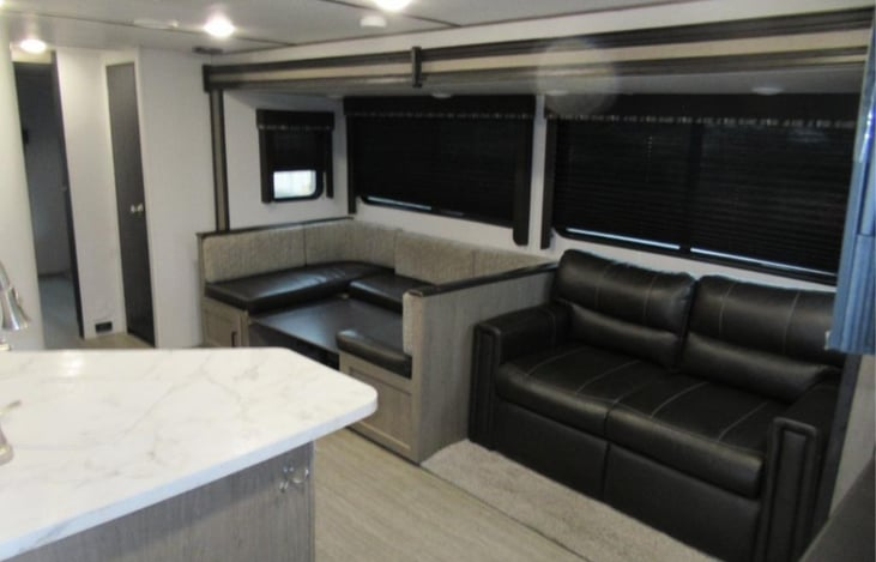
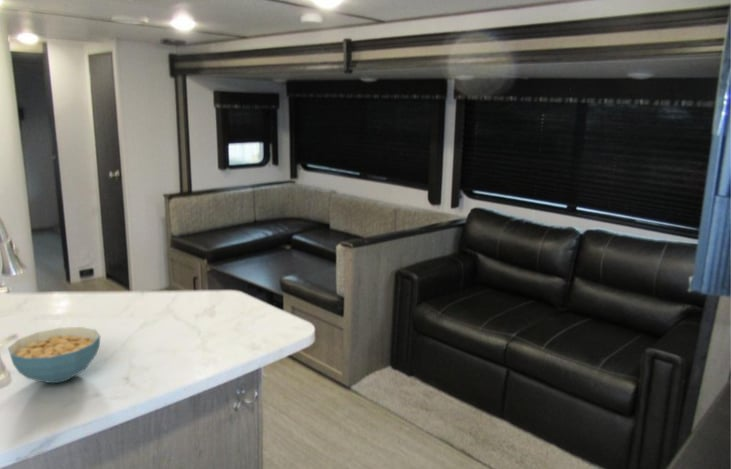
+ cereal bowl [7,326,101,384]
